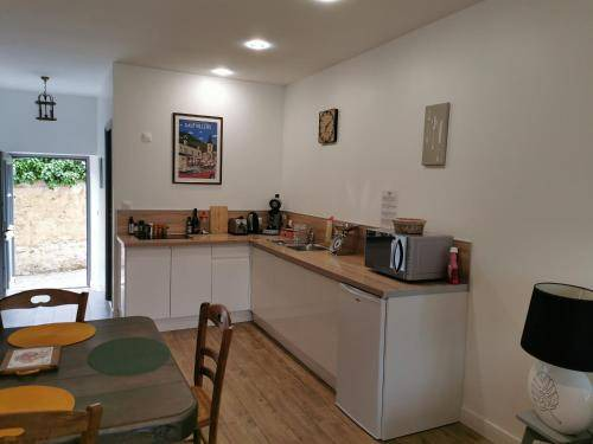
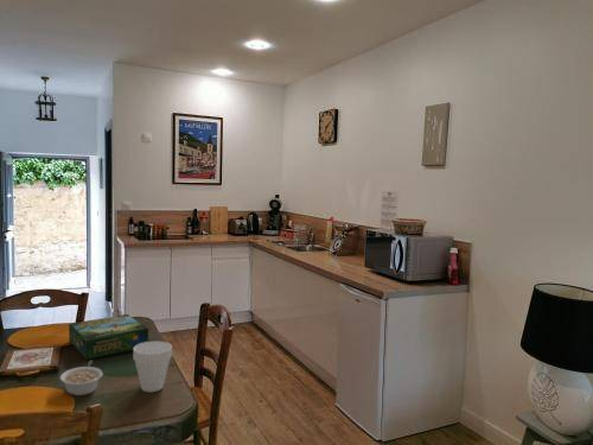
+ legume [59,360,104,396]
+ board game [68,313,149,361]
+ cup [132,341,173,393]
